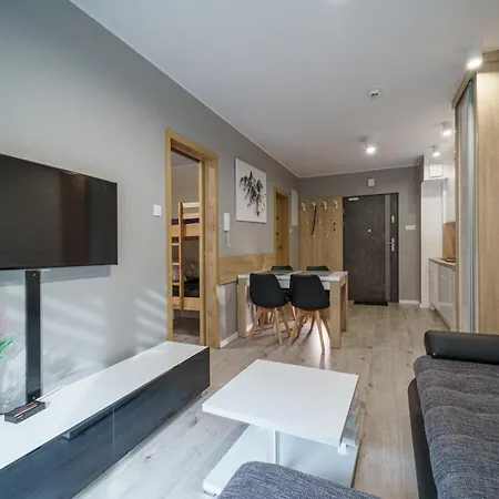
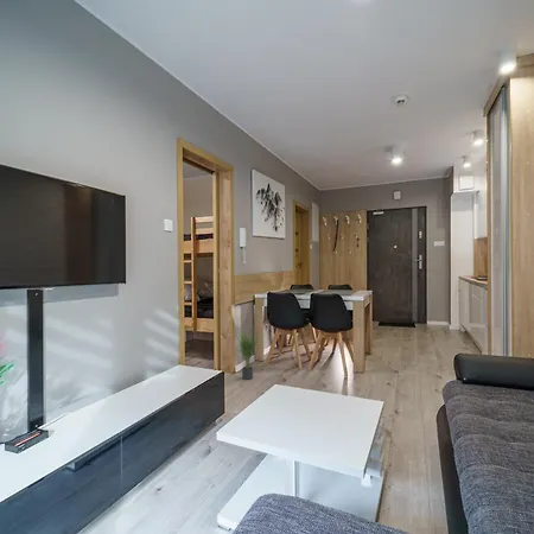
+ potted plant [235,324,263,381]
